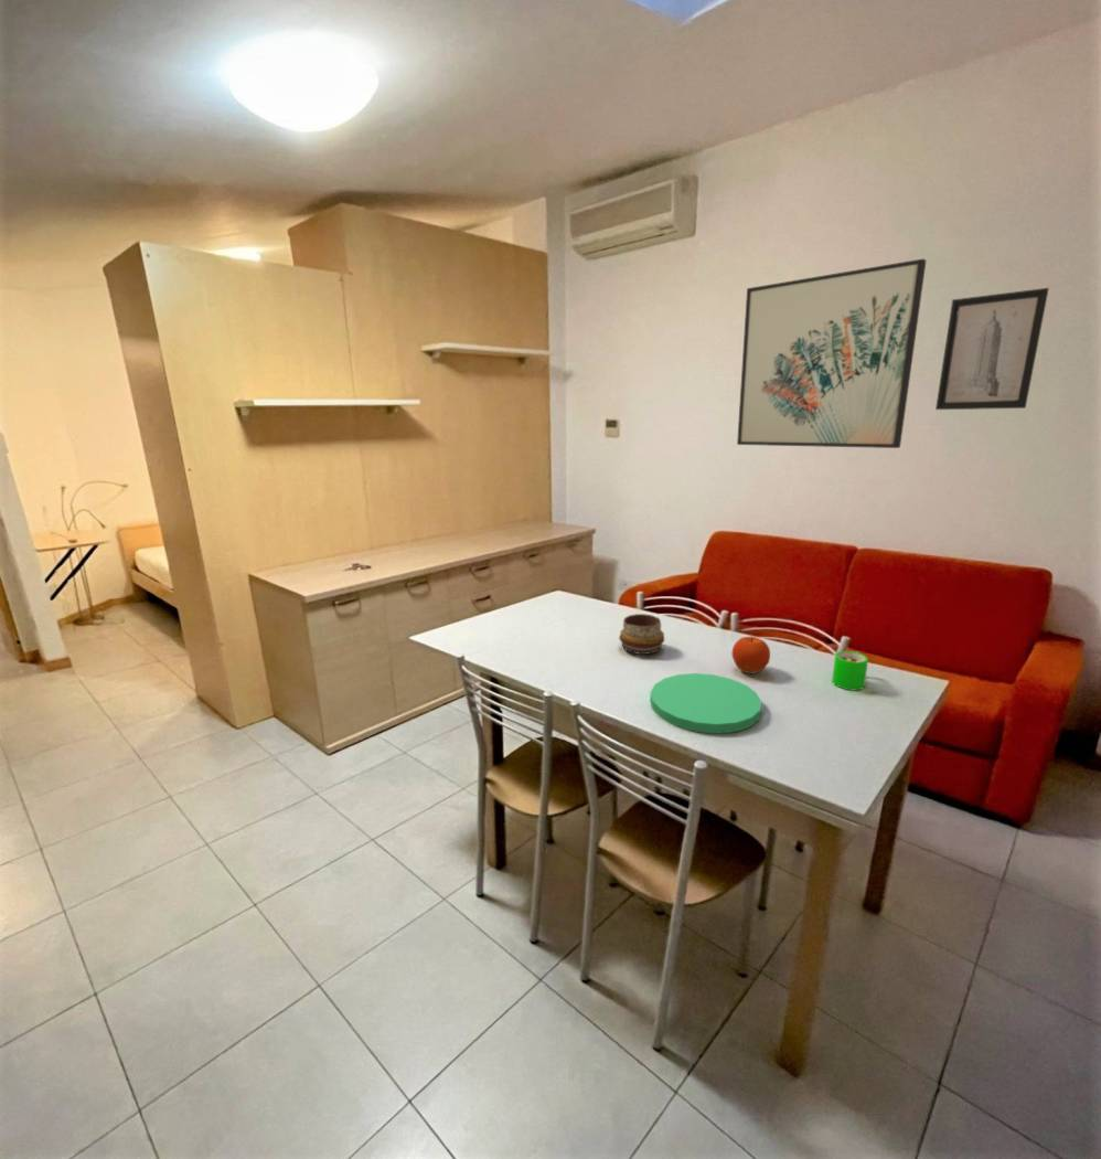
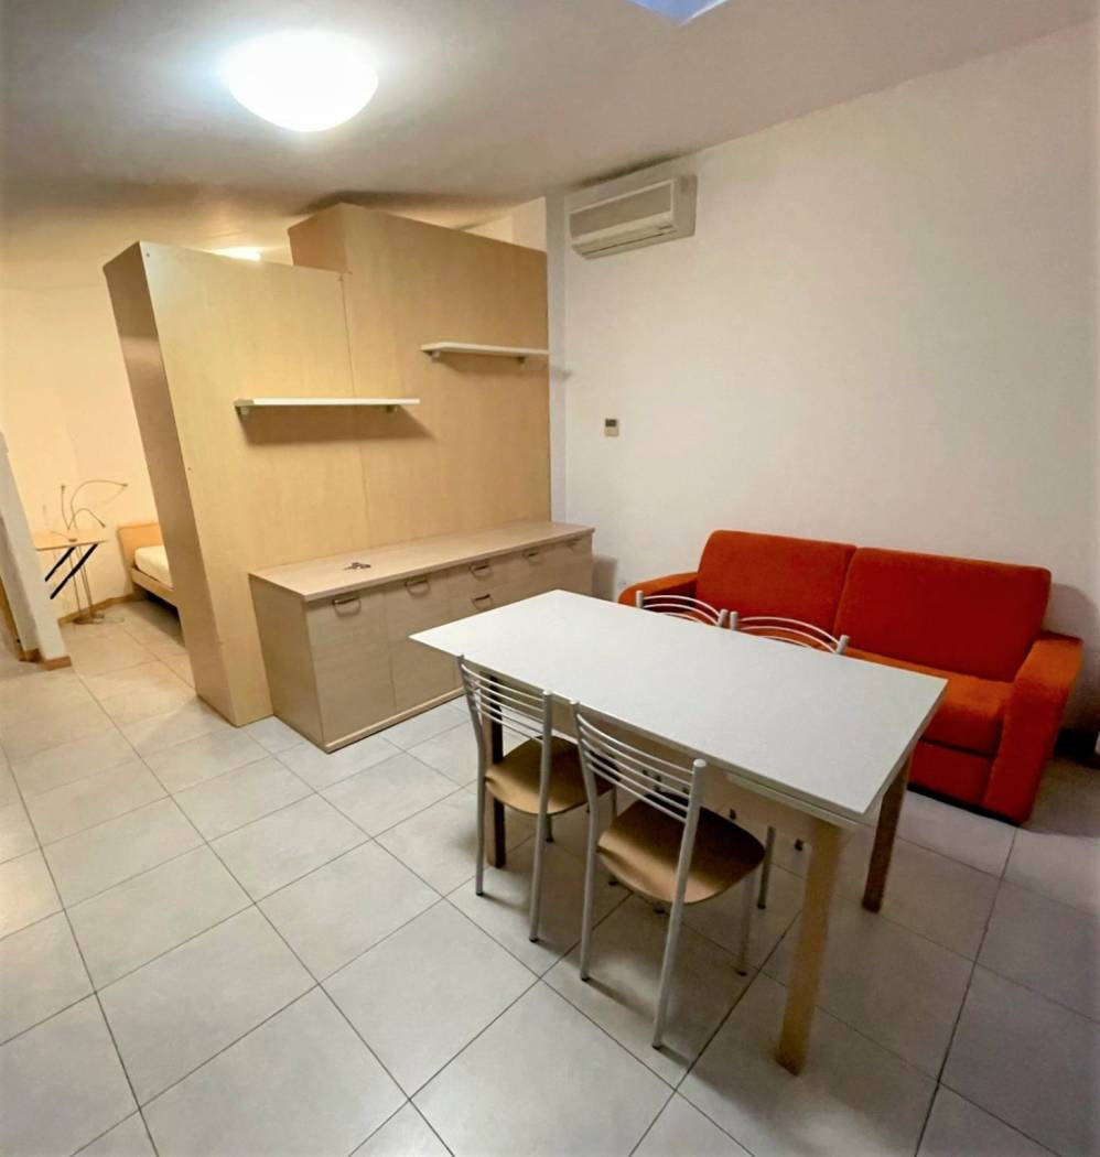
- plate [649,672,762,735]
- wall art [934,287,1050,411]
- mug [831,650,869,691]
- decorative bowl [618,613,665,656]
- fruit [730,636,771,674]
- wall art [736,258,927,449]
